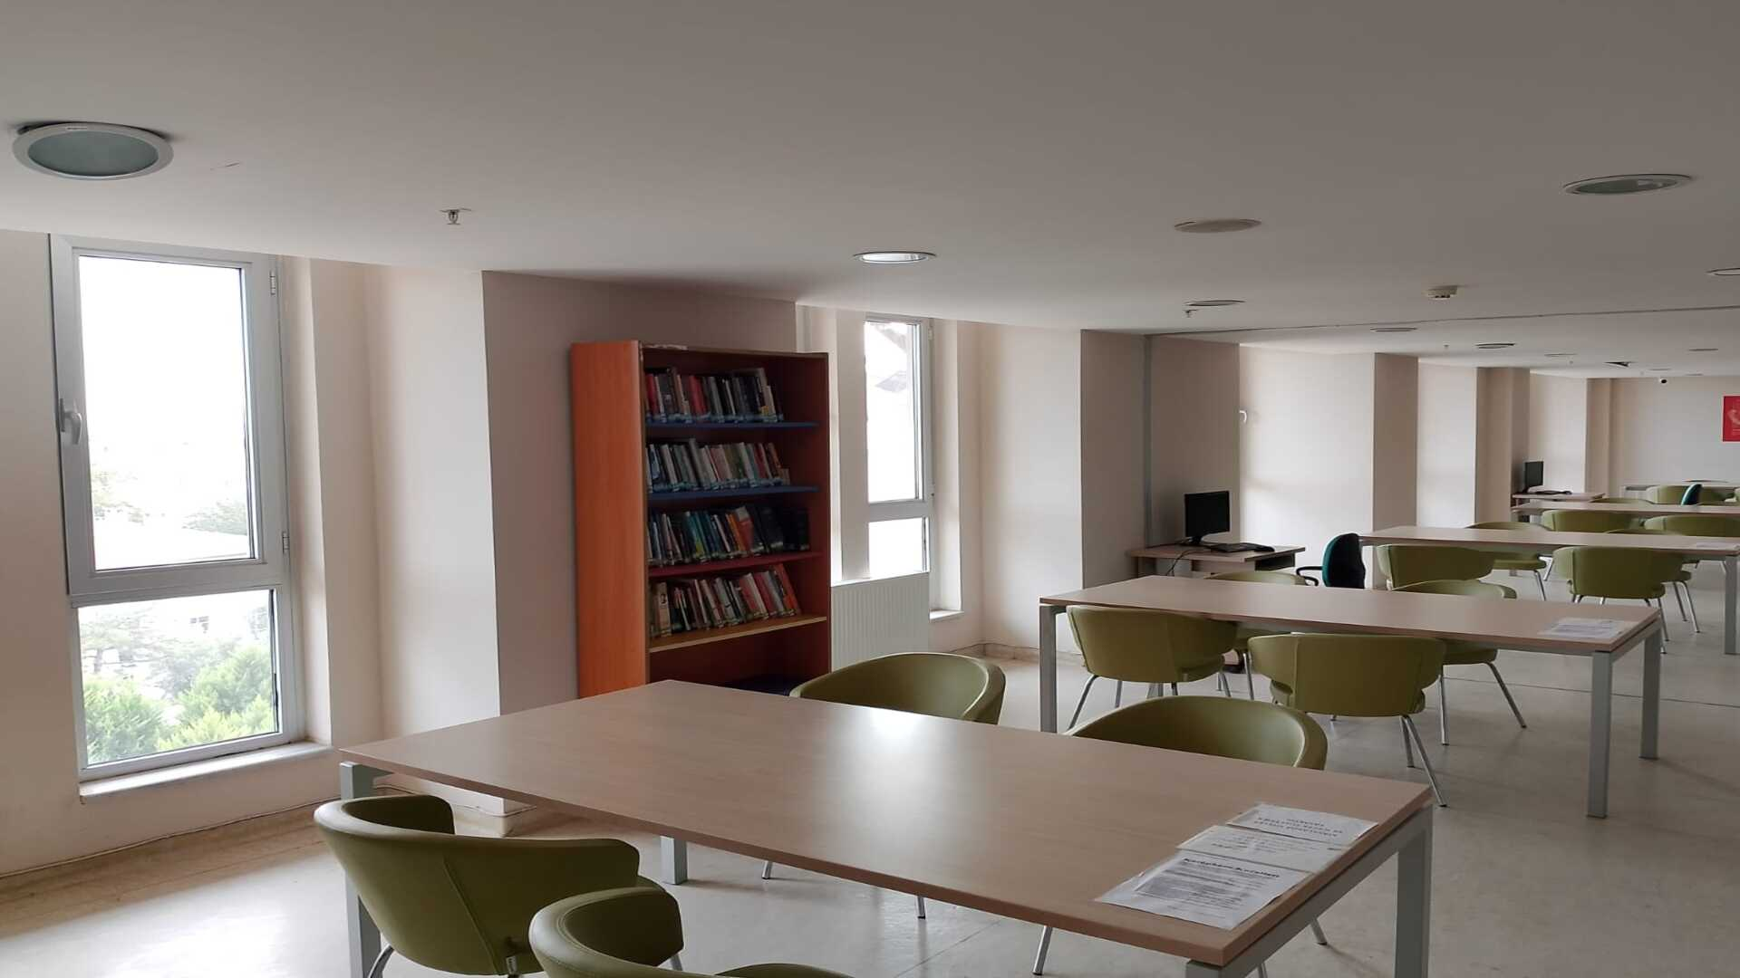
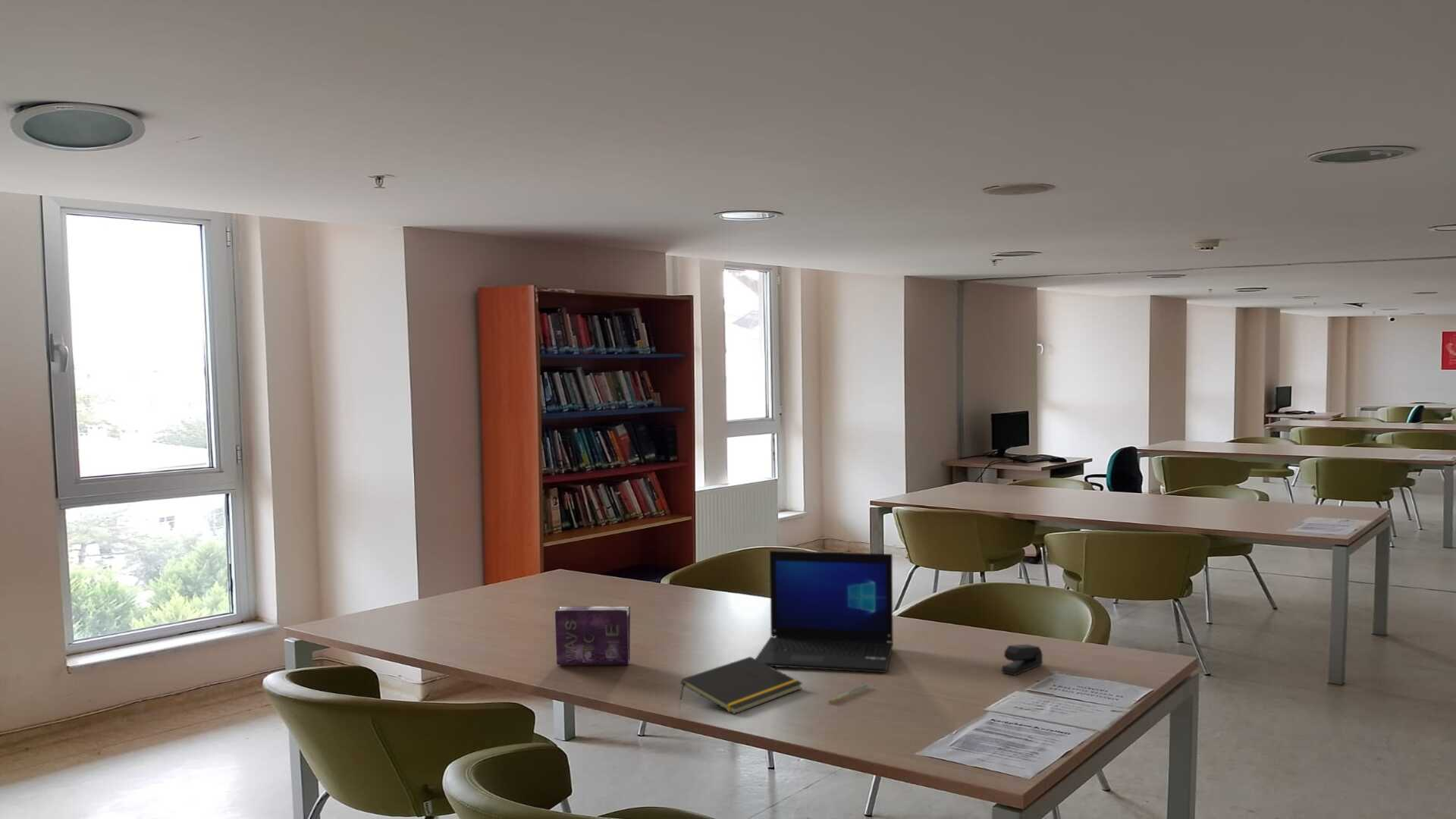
+ stapler [1001,644,1043,676]
+ book [554,605,631,666]
+ notepad [679,656,803,715]
+ laptop [755,550,894,673]
+ pen [828,683,869,704]
